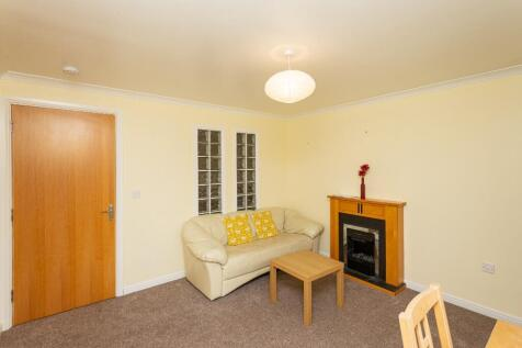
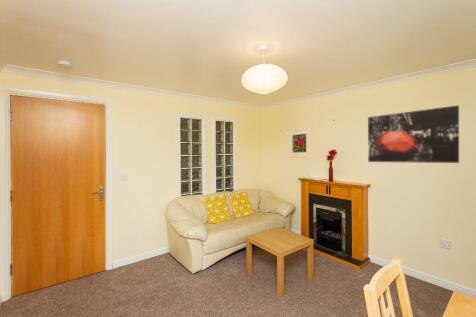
+ wall art [367,104,460,164]
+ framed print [288,126,311,159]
